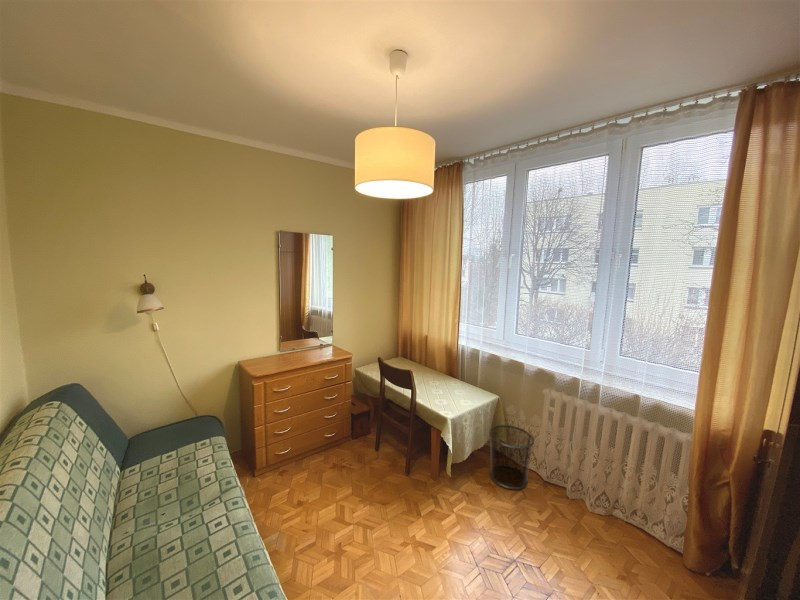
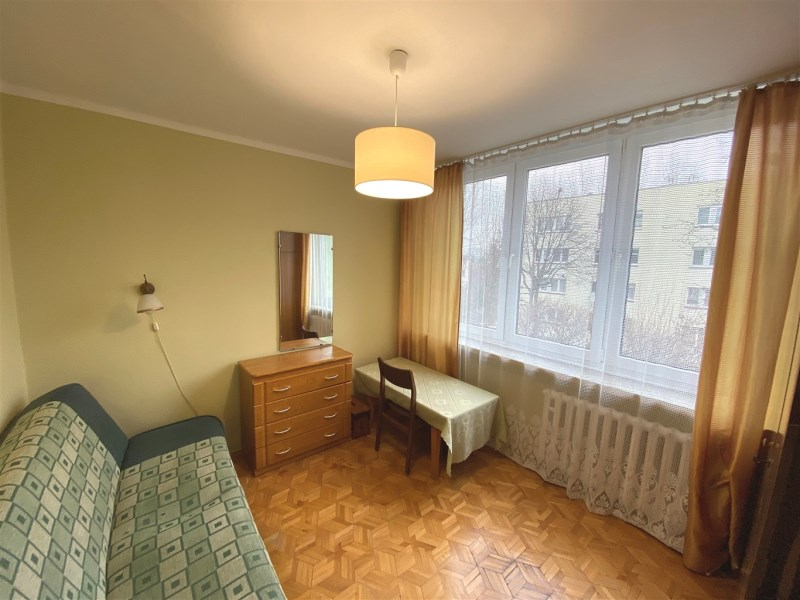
- waste bin [488,424,535,490]
